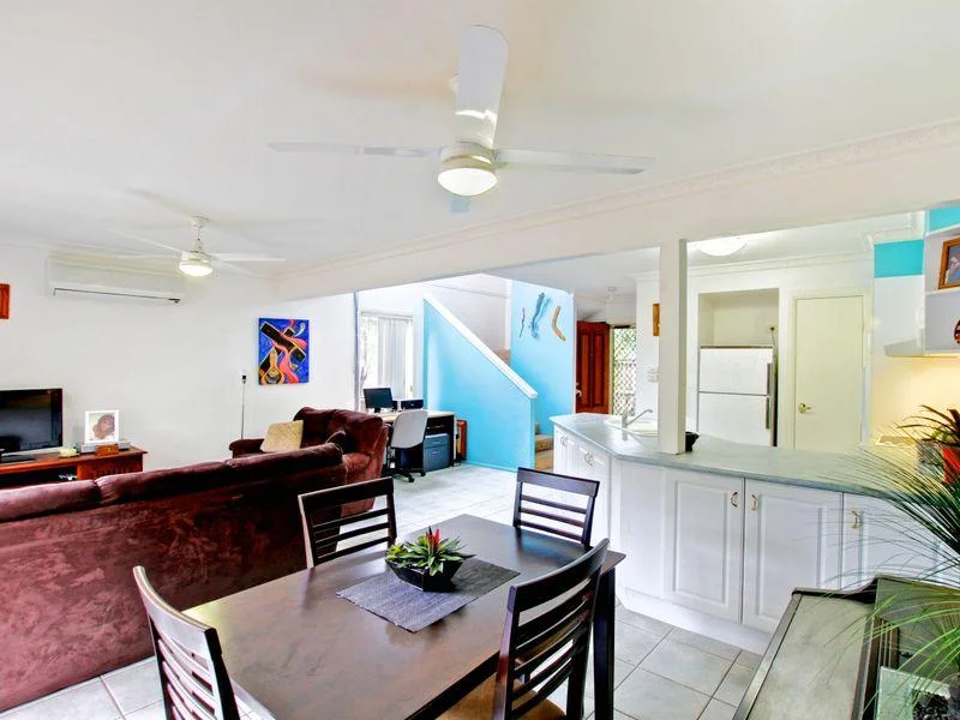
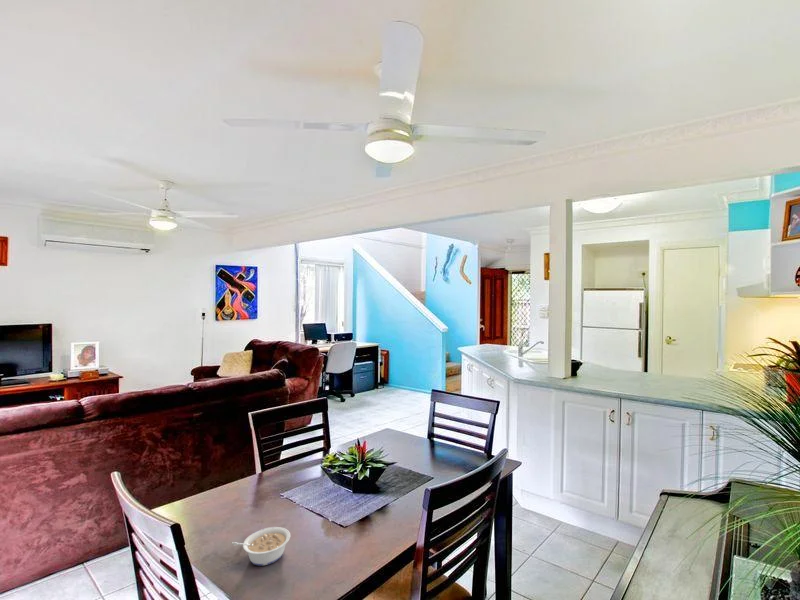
+ legume [231,526,291,567]
